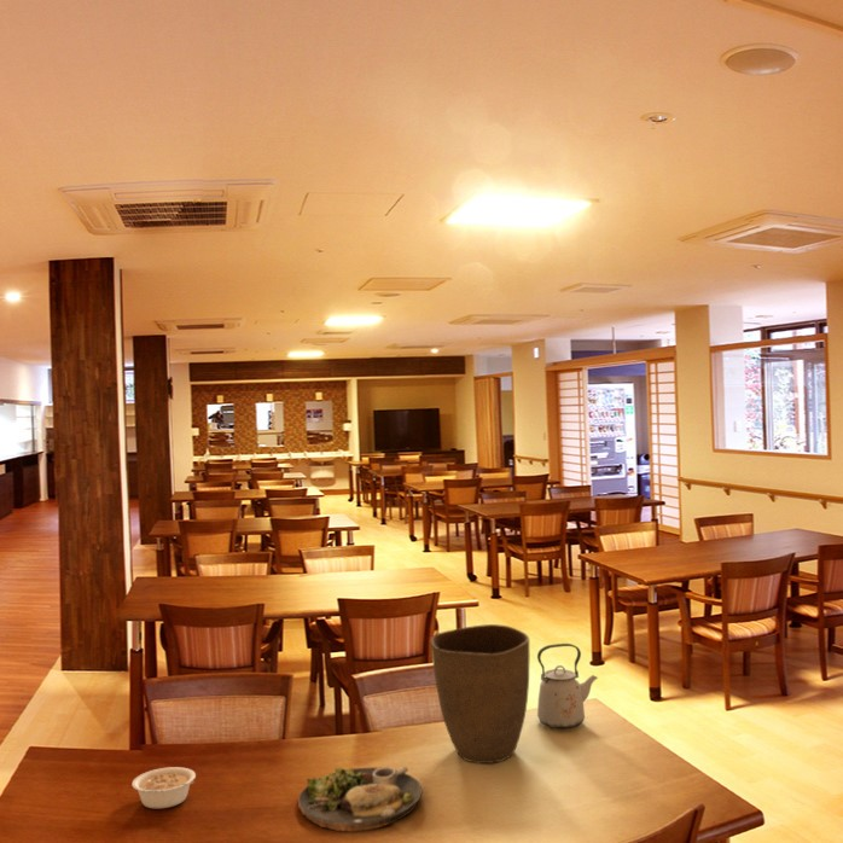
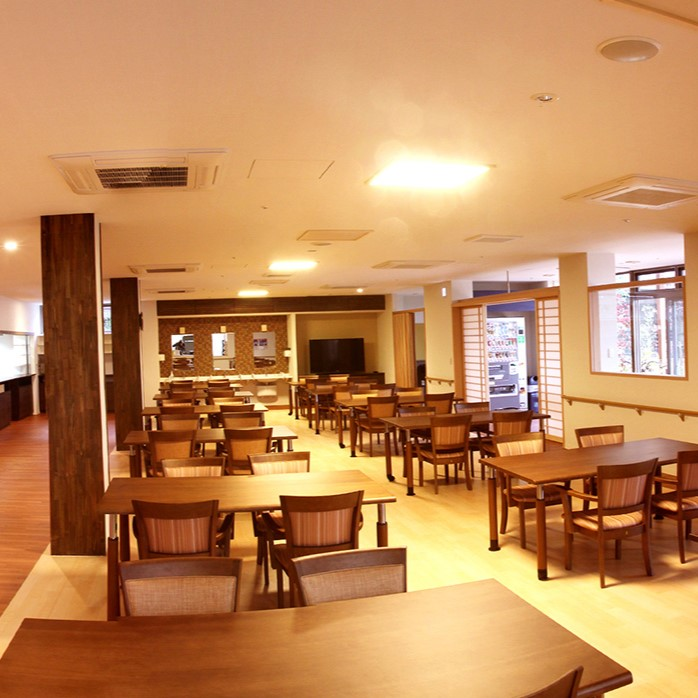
- legume [130,766,197,809]
- kettle [536,643,599,729]
- vase [430,623,530,764]
- dinner plate [297,764,423,832]
